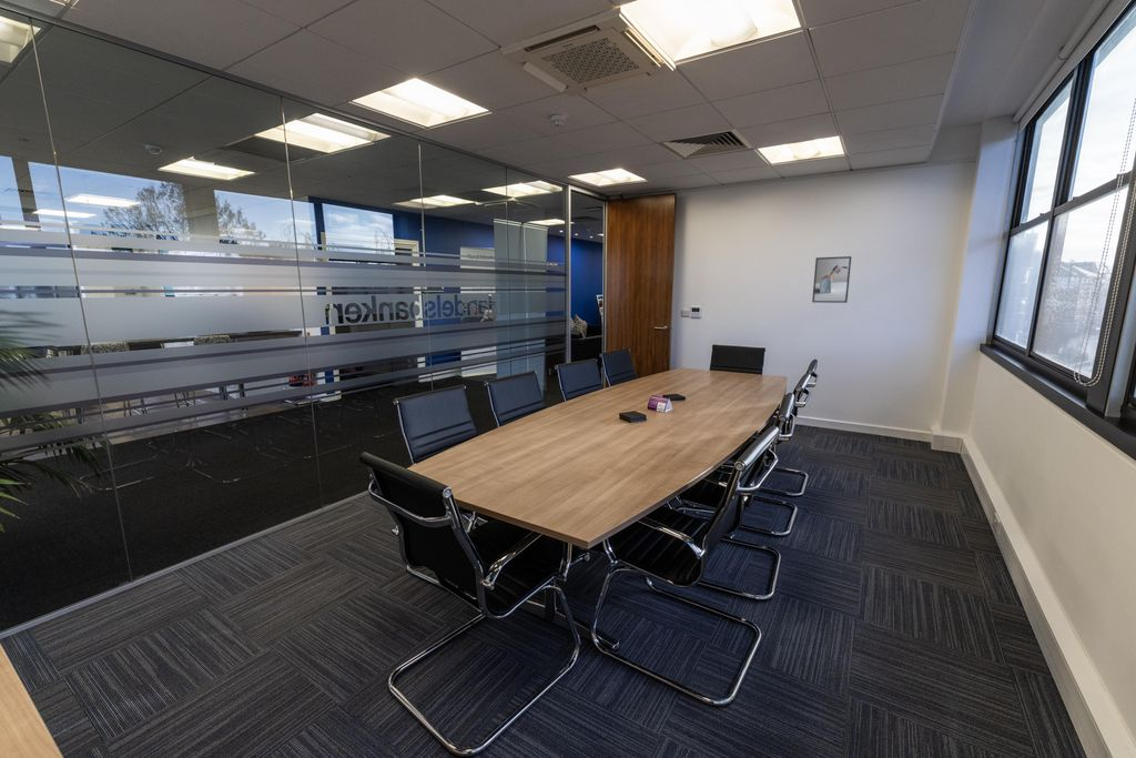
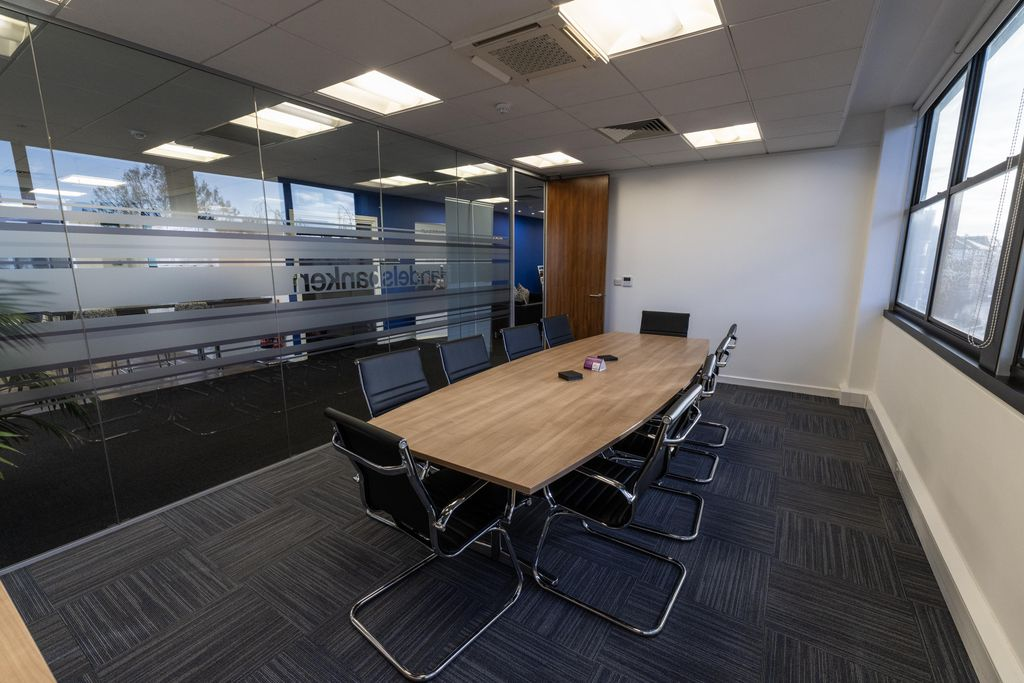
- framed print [811,255,852,304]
